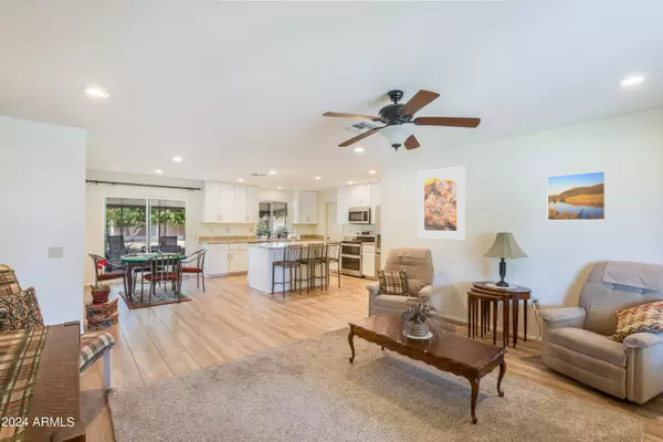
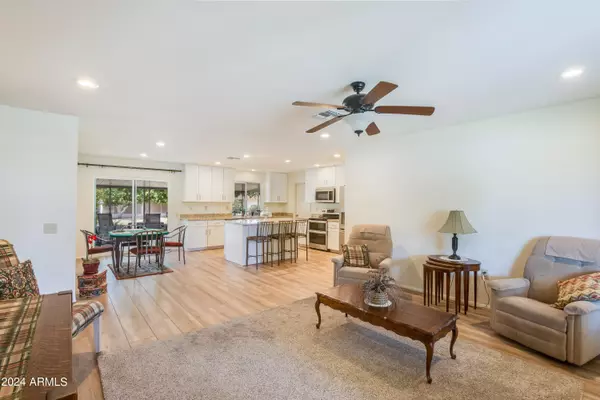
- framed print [546,170,607,221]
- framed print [417,165,466,240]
